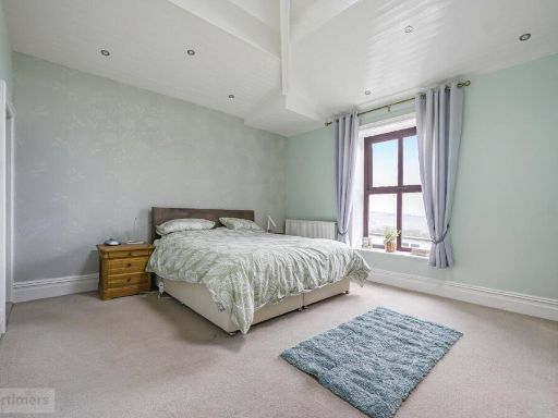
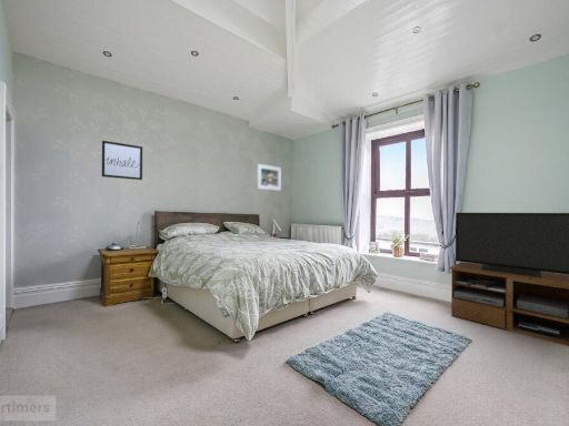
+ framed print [257,163,282,192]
+ tv stand [449,212,569,347]
+ wall art [101,140,143,181]
